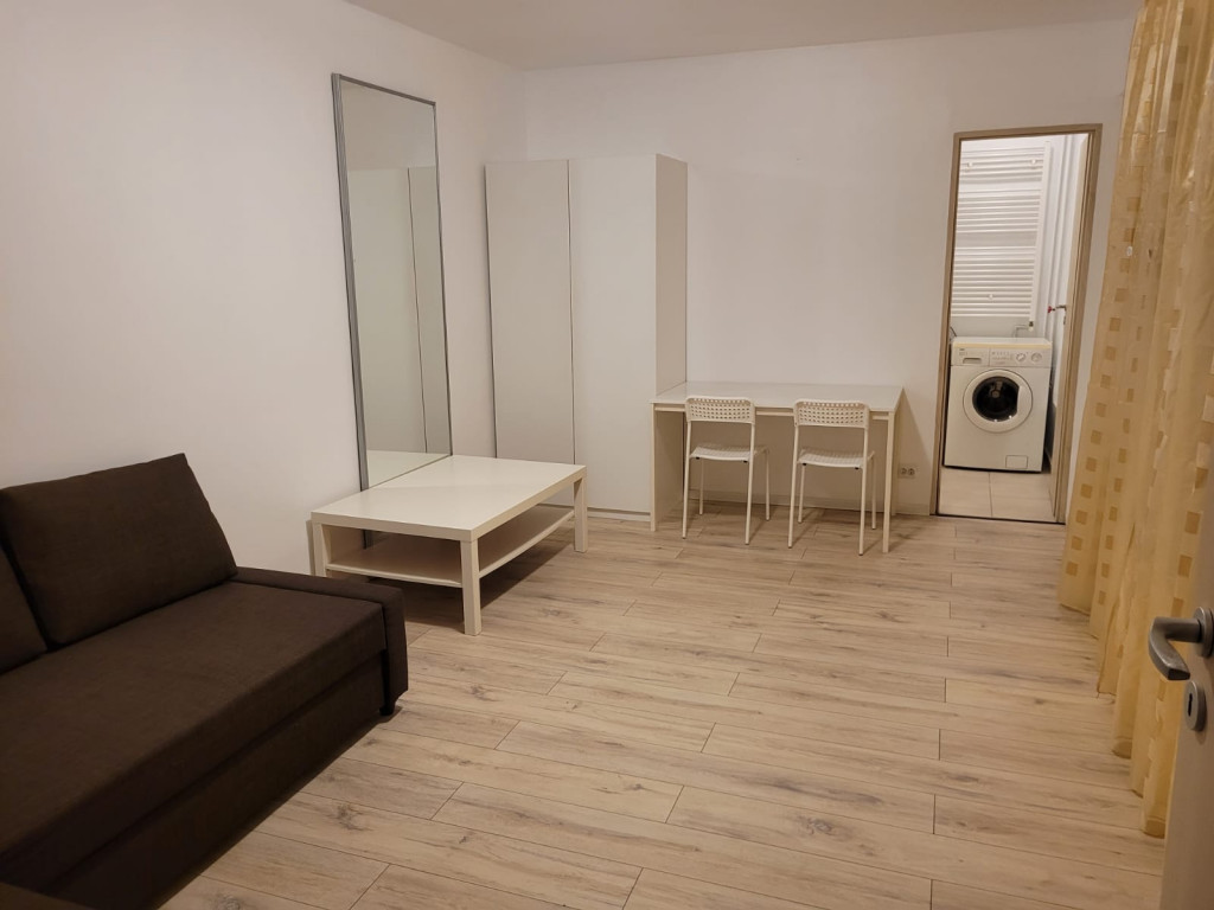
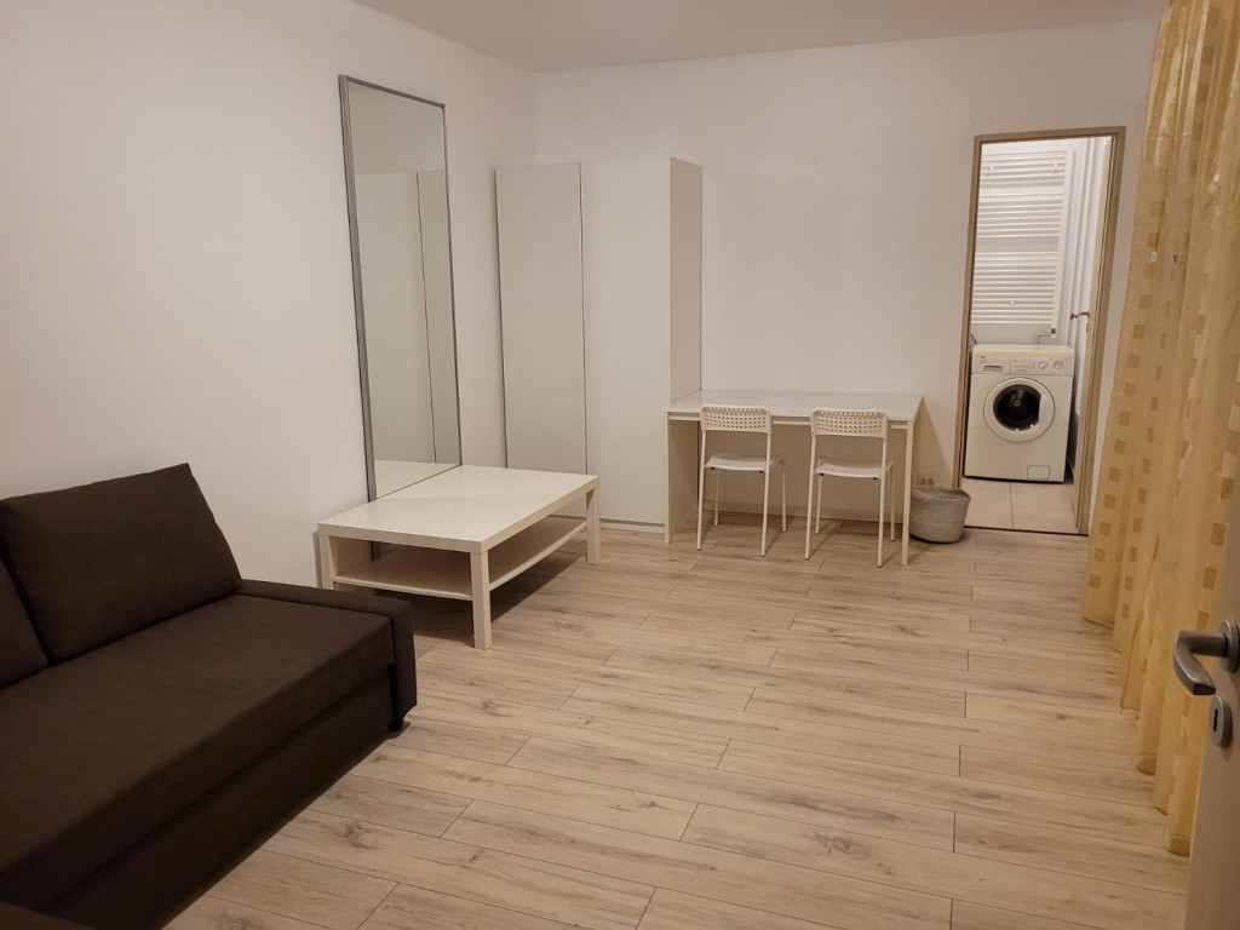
+ basket [908,484,972,542]
